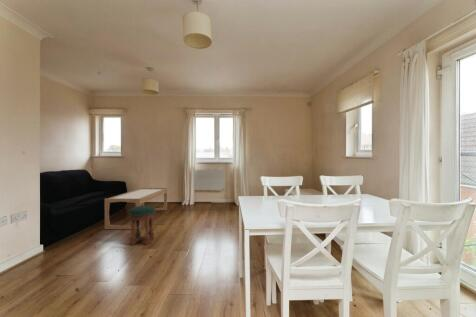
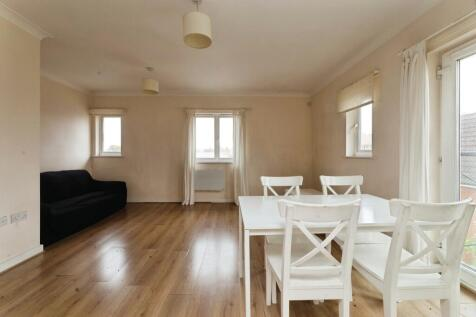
- stool [129,205,156,246]
- coffee table [104,187,168,230]
